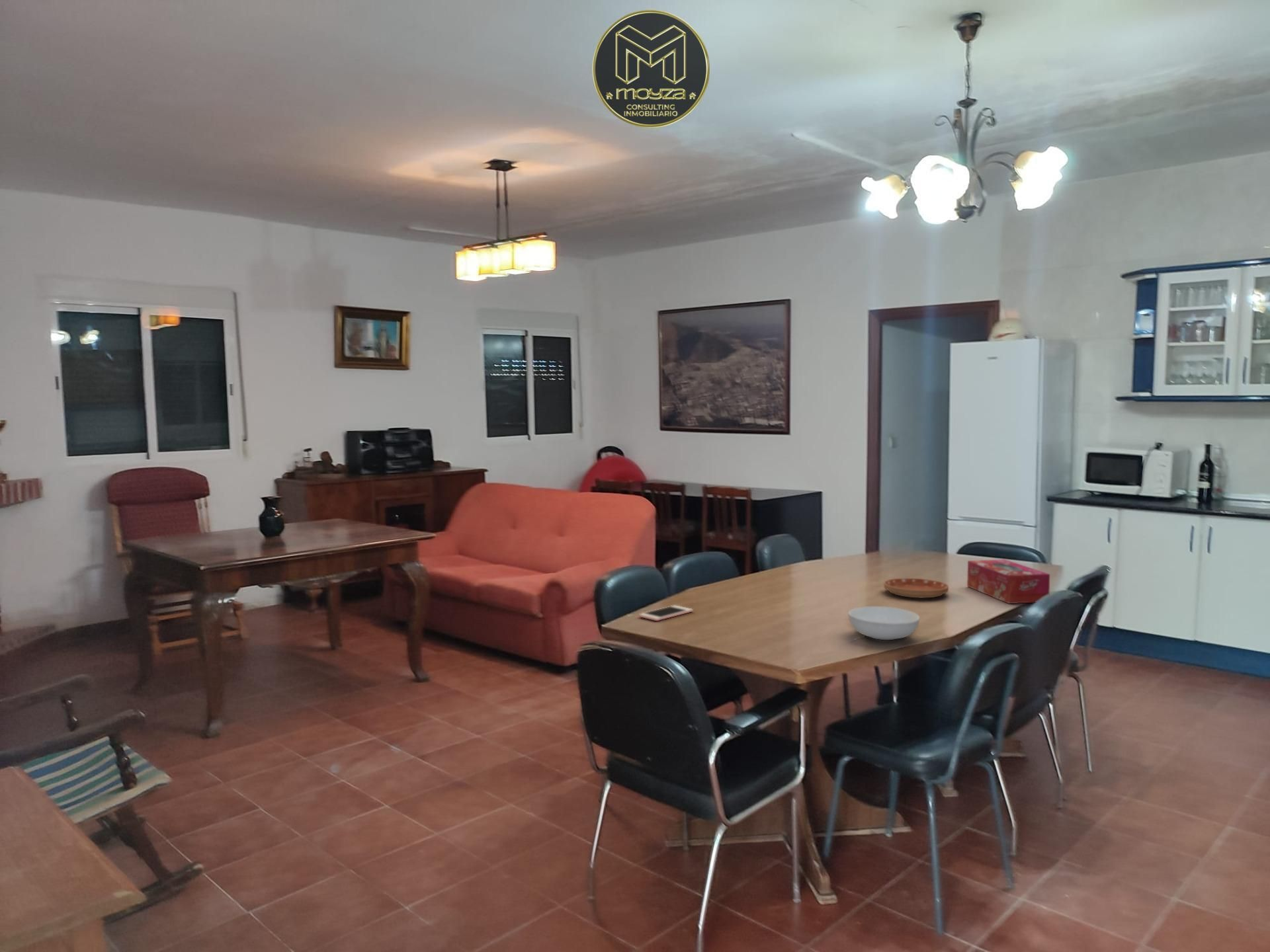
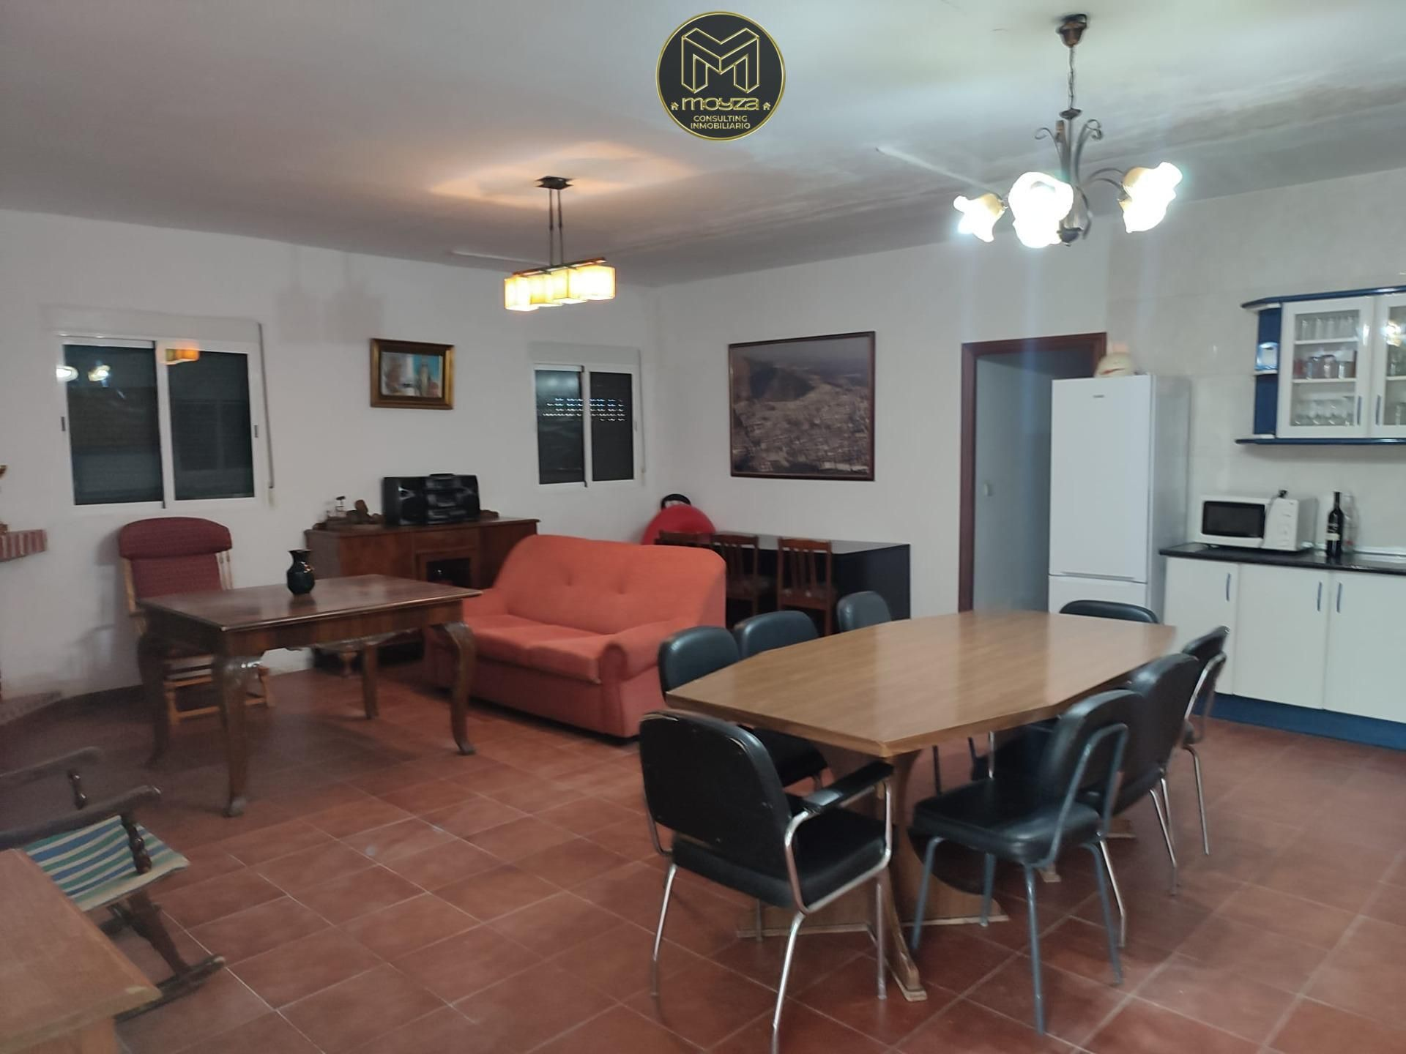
- saucer [883,577,949,598]
- cell phone [639,605,694,621]
- tissue box [966,559,1050,604]
- serving bowl [847,606,920,641]
